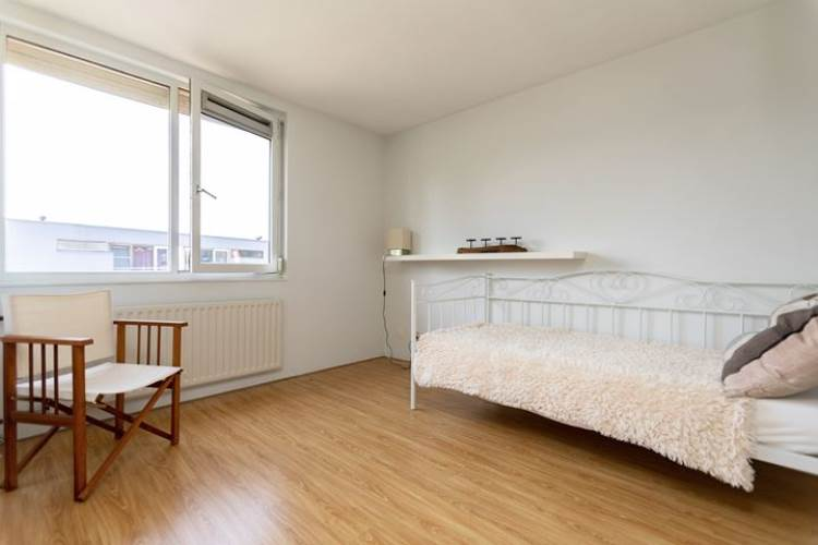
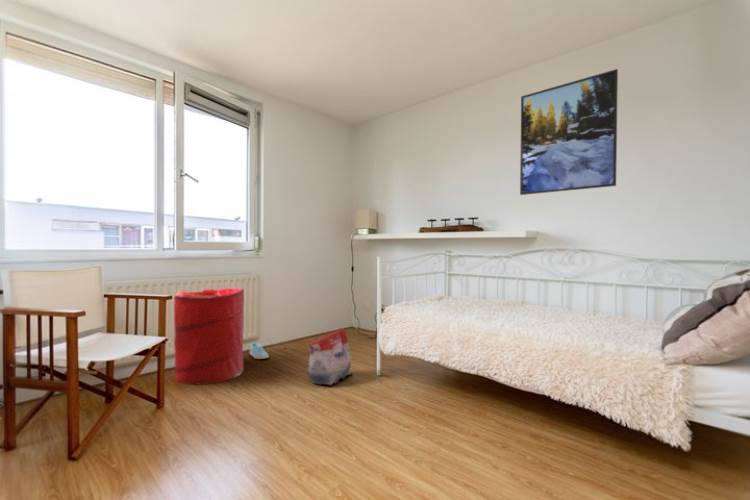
+ sneaker [249,342,269,360]
+ bag [305,327,353,388]
+ laundry hamper [173,286,245,385]
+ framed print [519,68,619,196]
